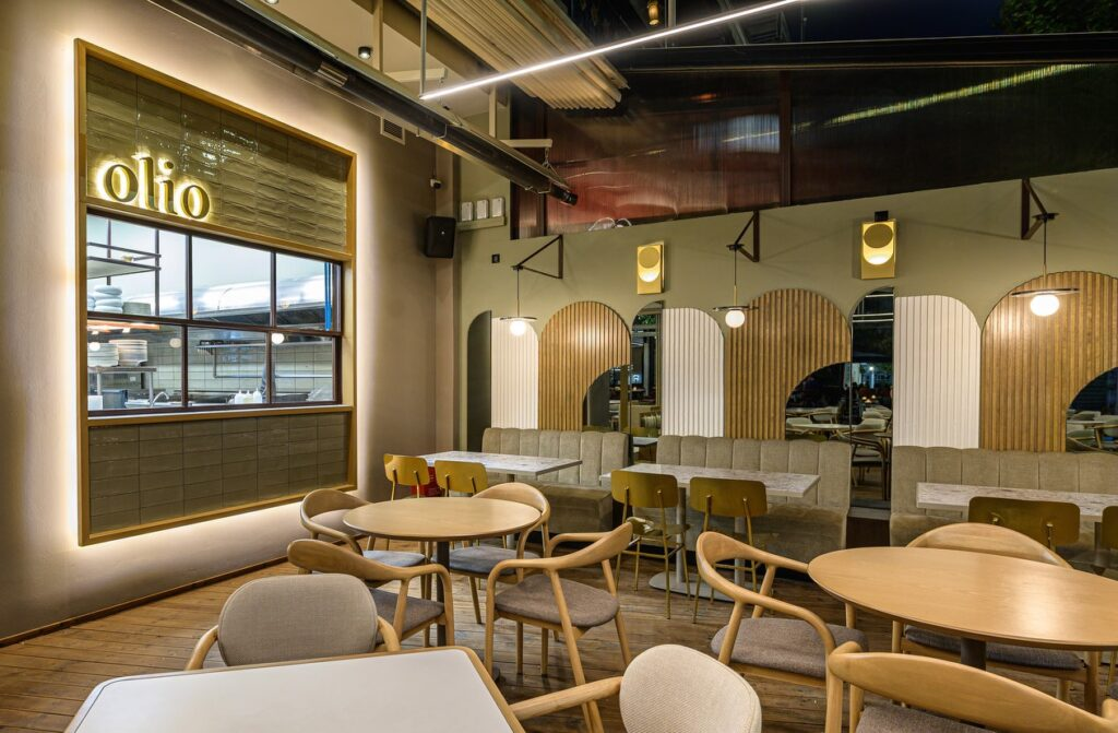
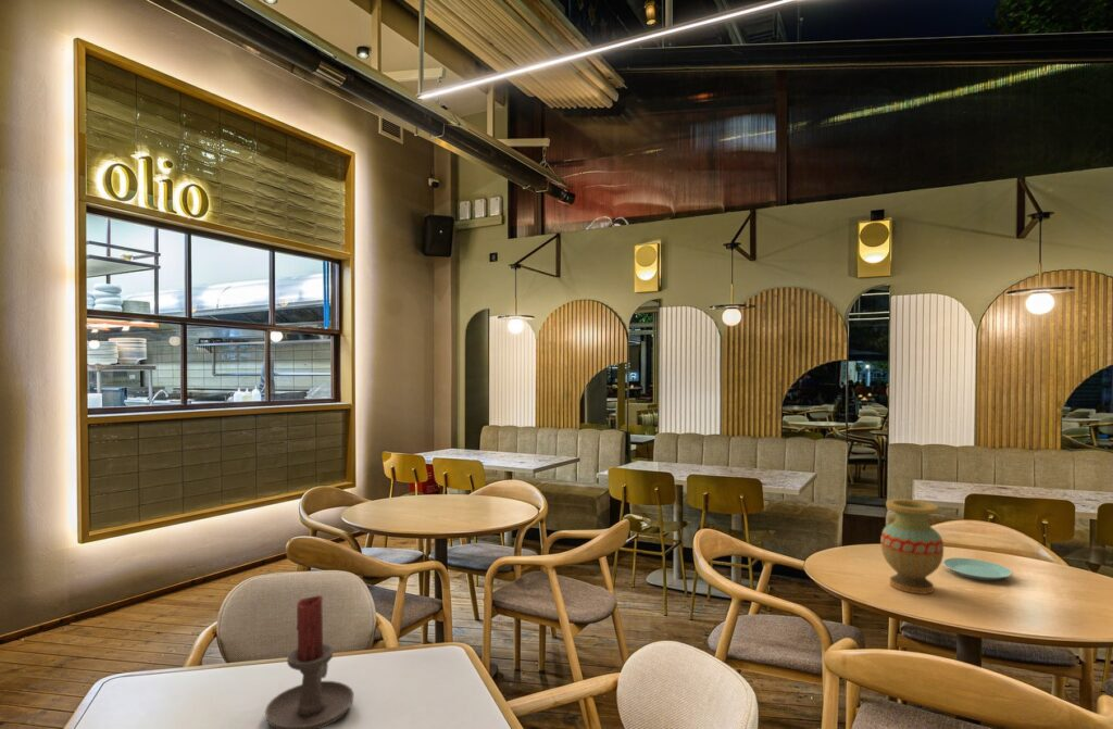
+ plate [941,556,1013,581]
+ candle holder [264,594,355,729]
+ vase [879,498,945,595]
